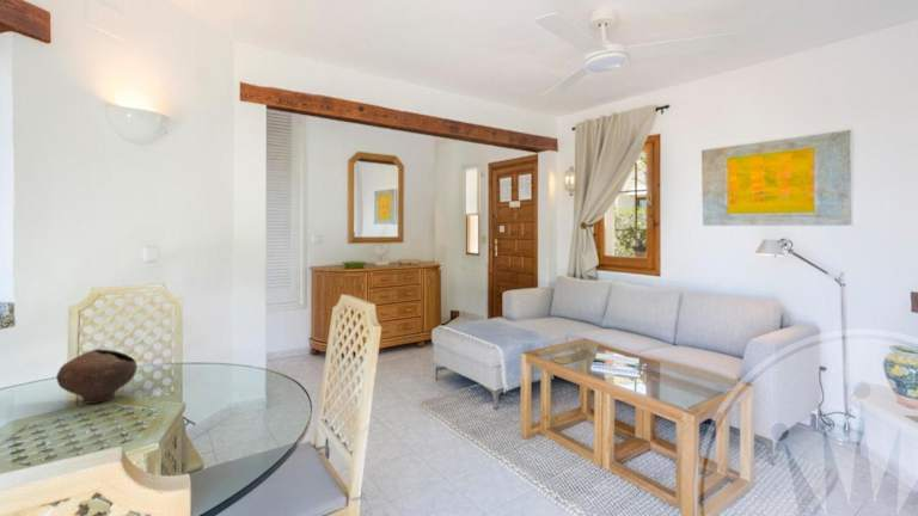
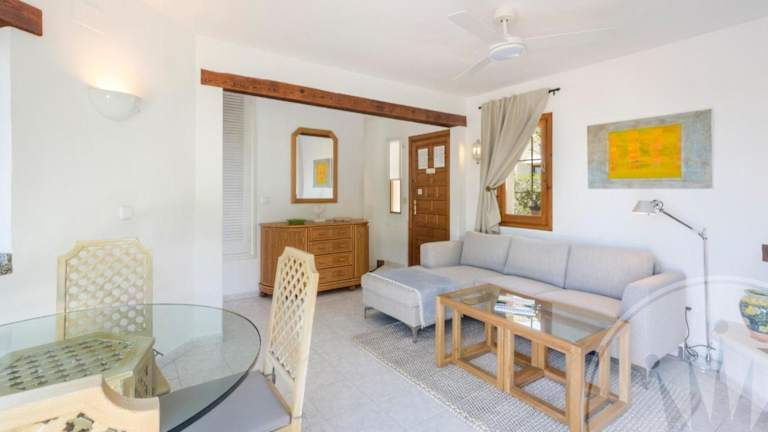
- bowl [55,348,139,405]
